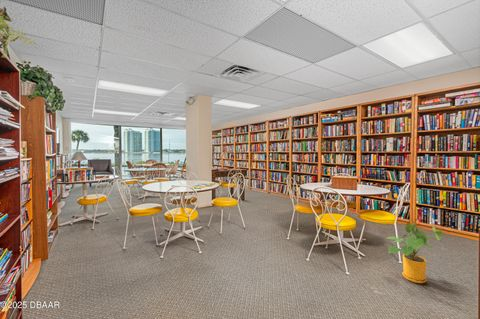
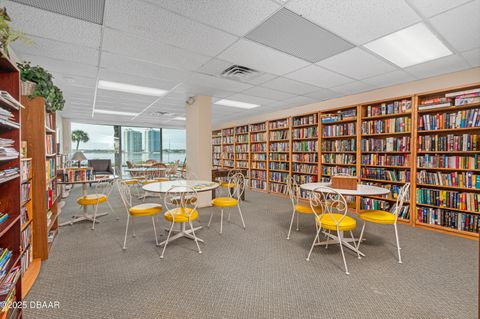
- house plant [386,222,444,284]
